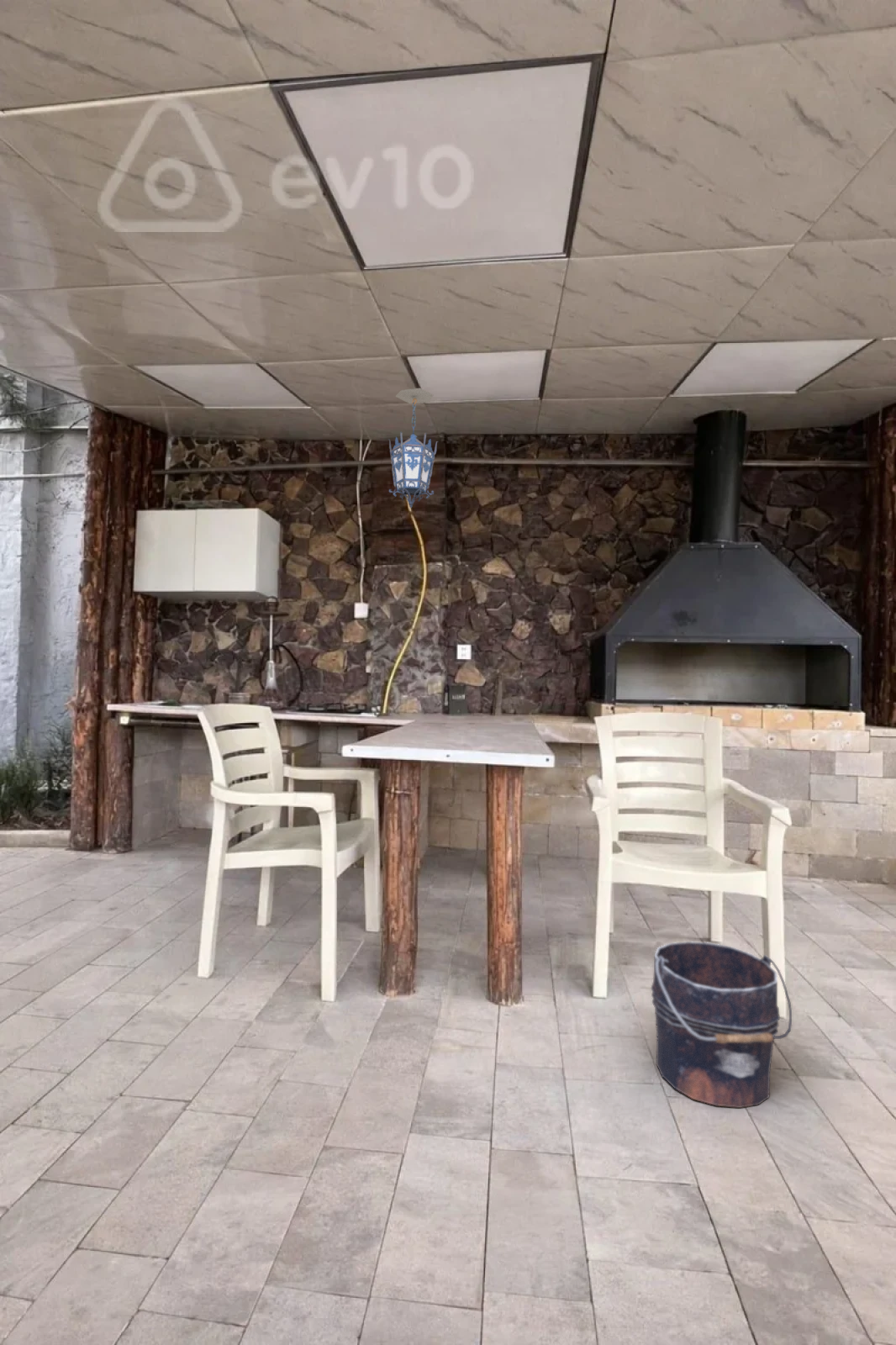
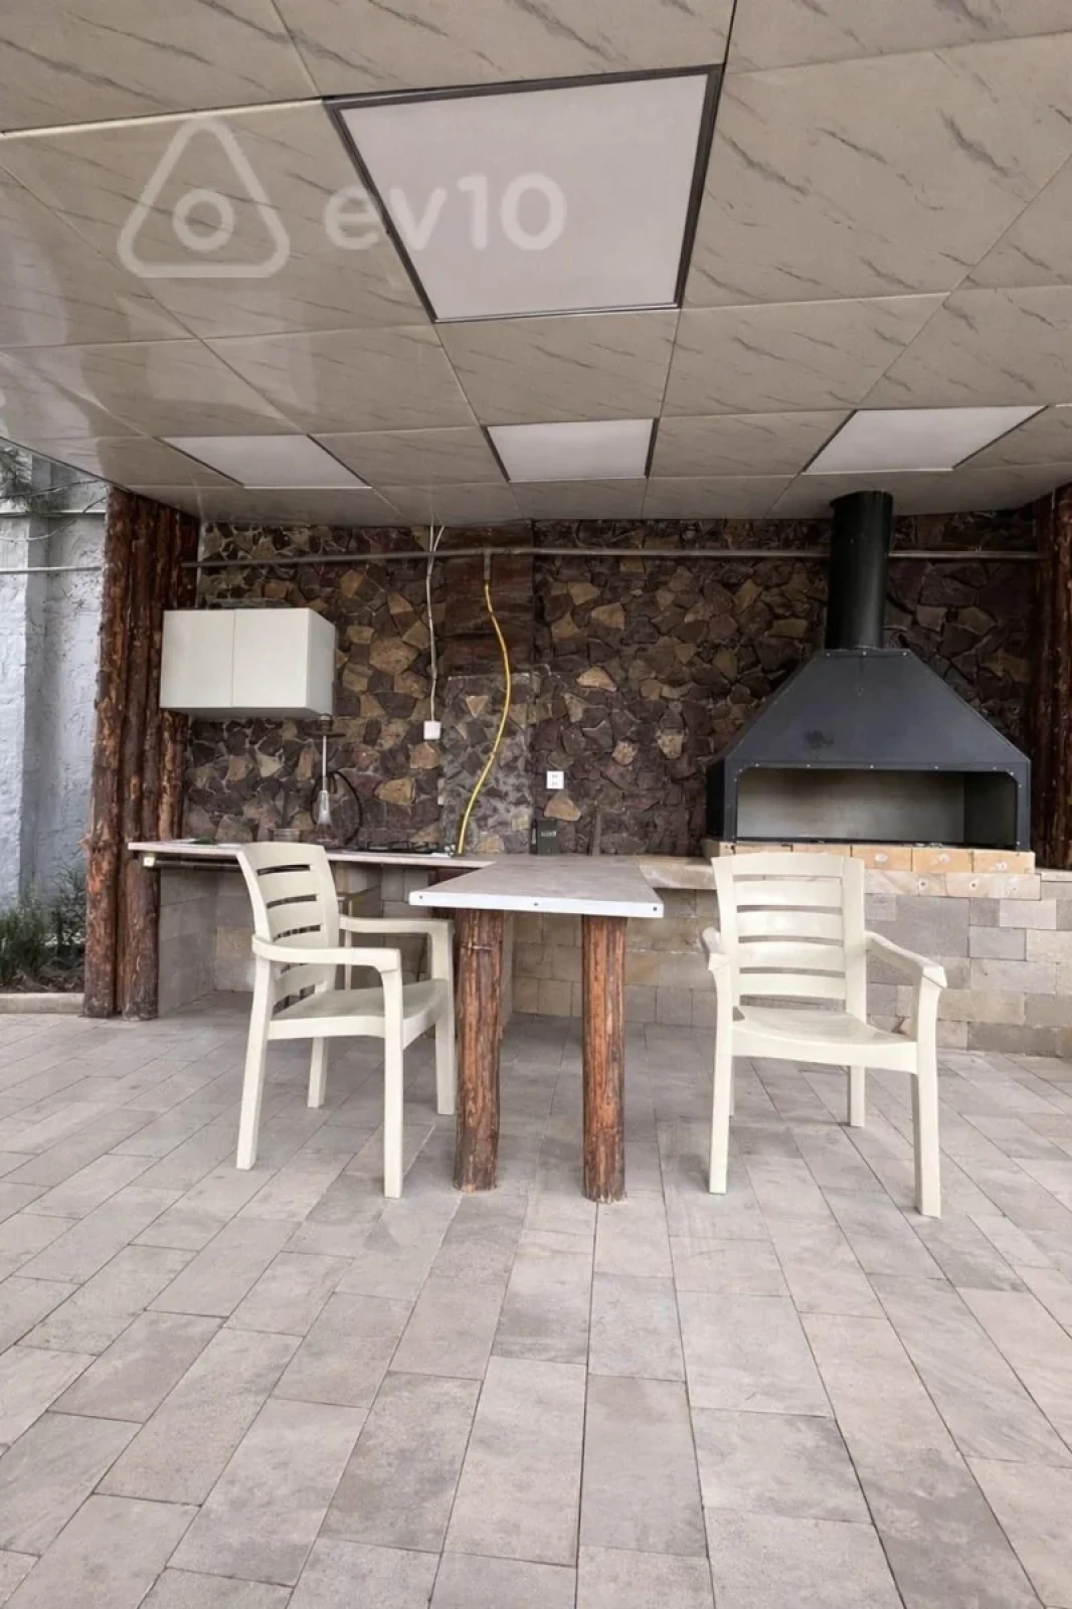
- hanging lantern [387,388,440,509]
- bucket [651,941,793,1109]
